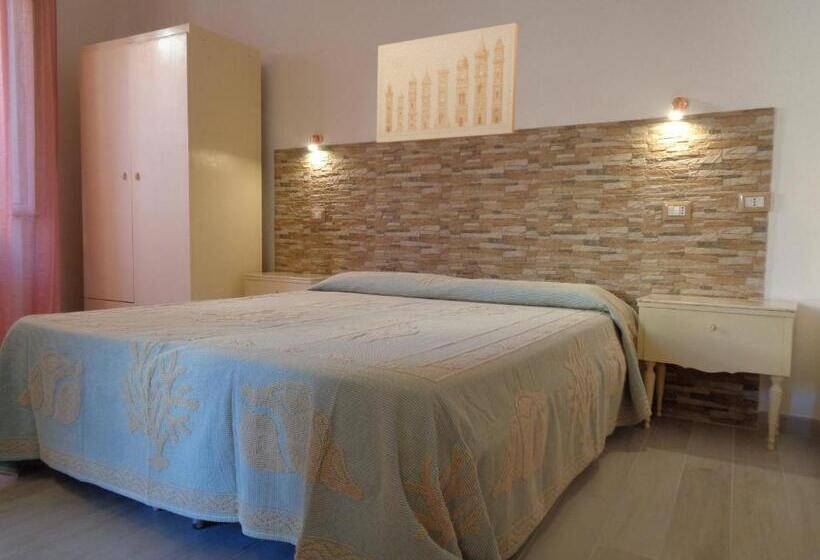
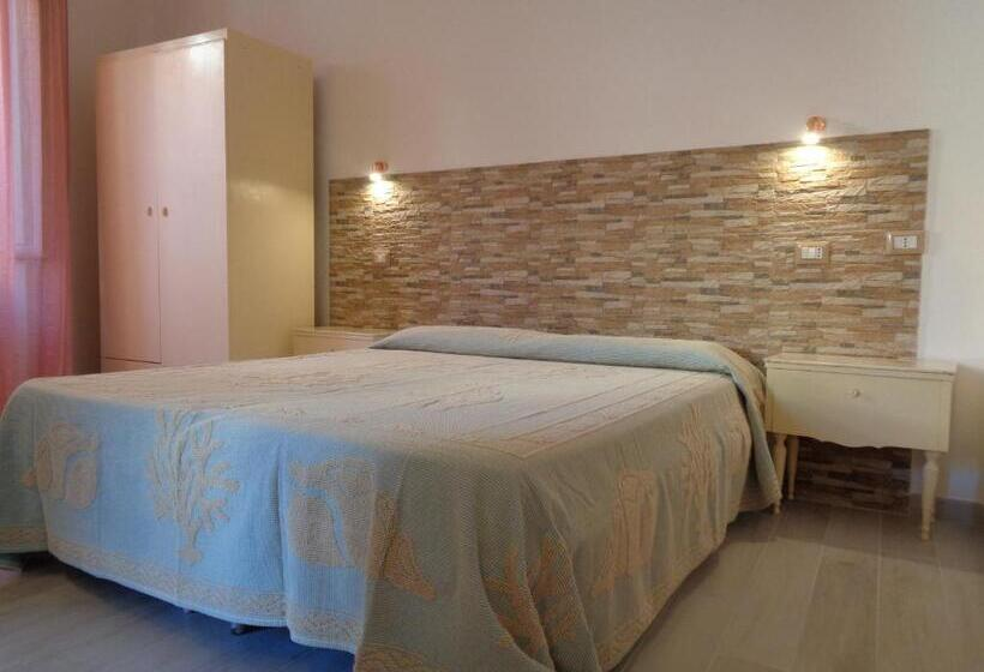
- wall art [376,22,519,144]
